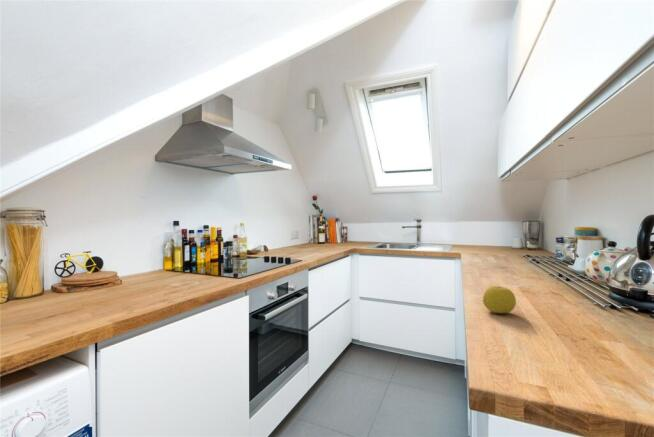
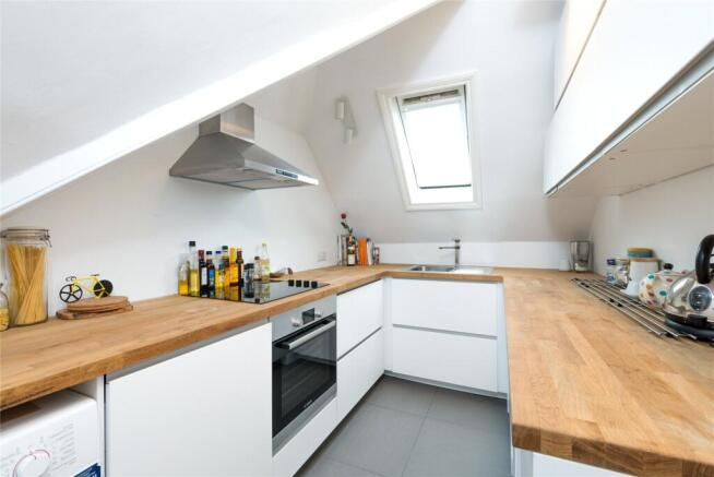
- lemon [482,285,517,314]
